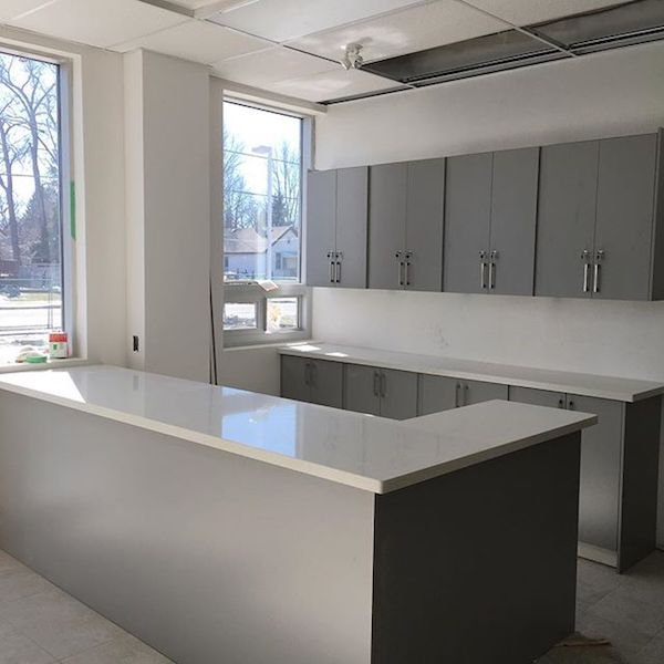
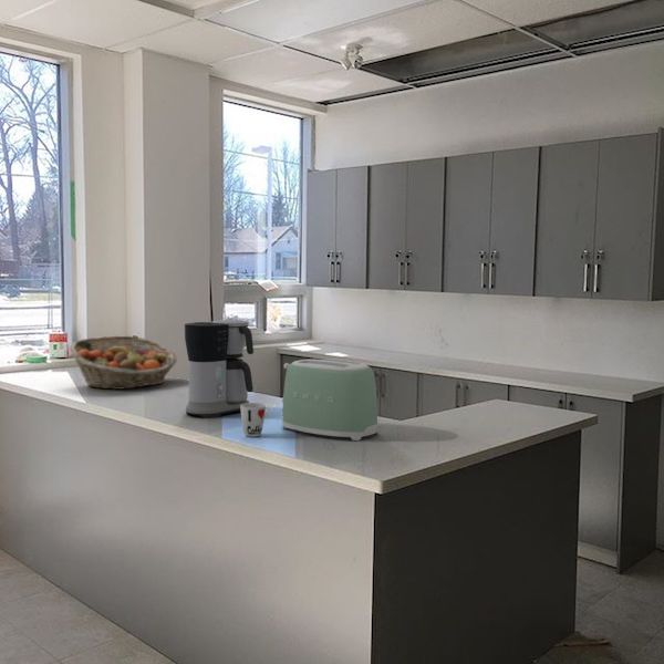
+ cup [240,402,267,438]
+ coffee maker [184,319,255,419]
+ toaster [281,357,378,442]
+ fruit basket [69,334,178,391]
